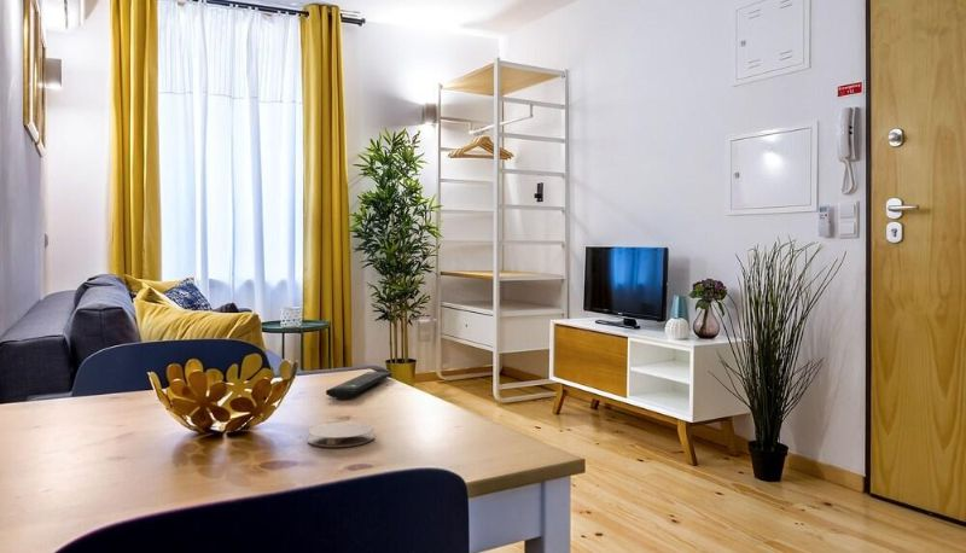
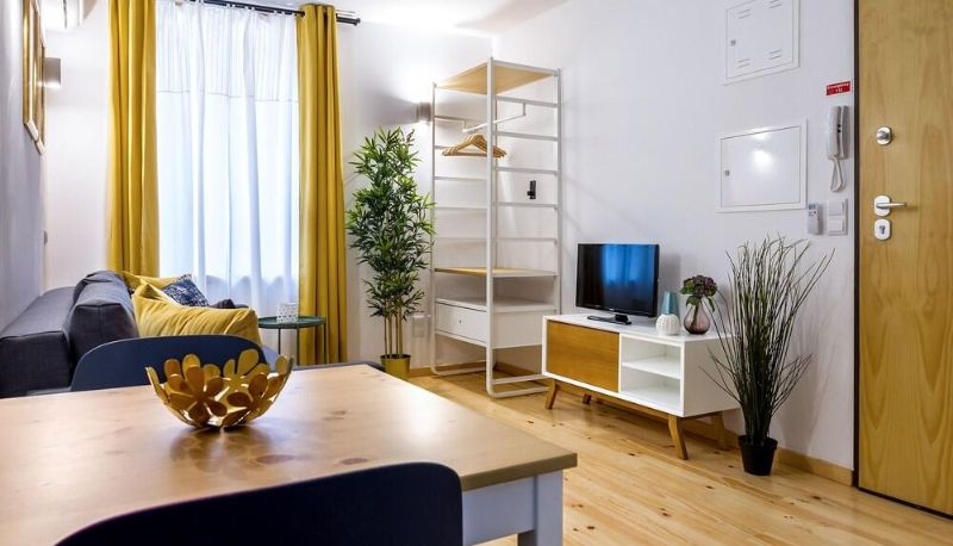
- remote control [325,371,392,400]
- coaster [307,421,376,448]
